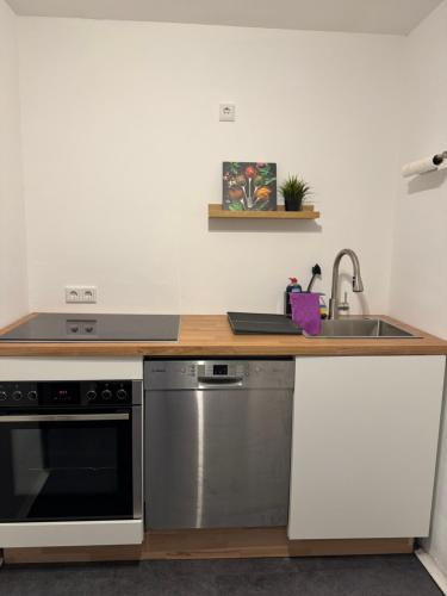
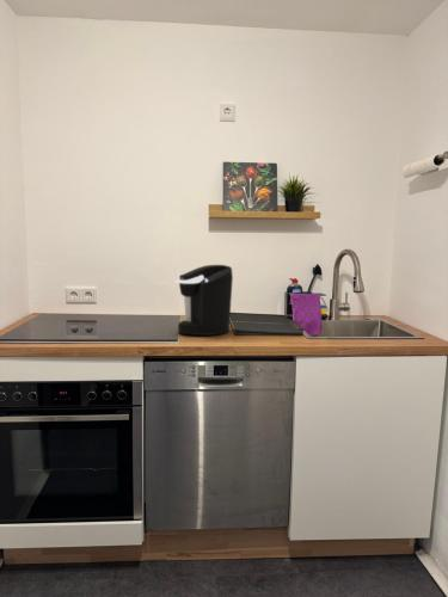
+ coffee maker [176,264,234,337]
